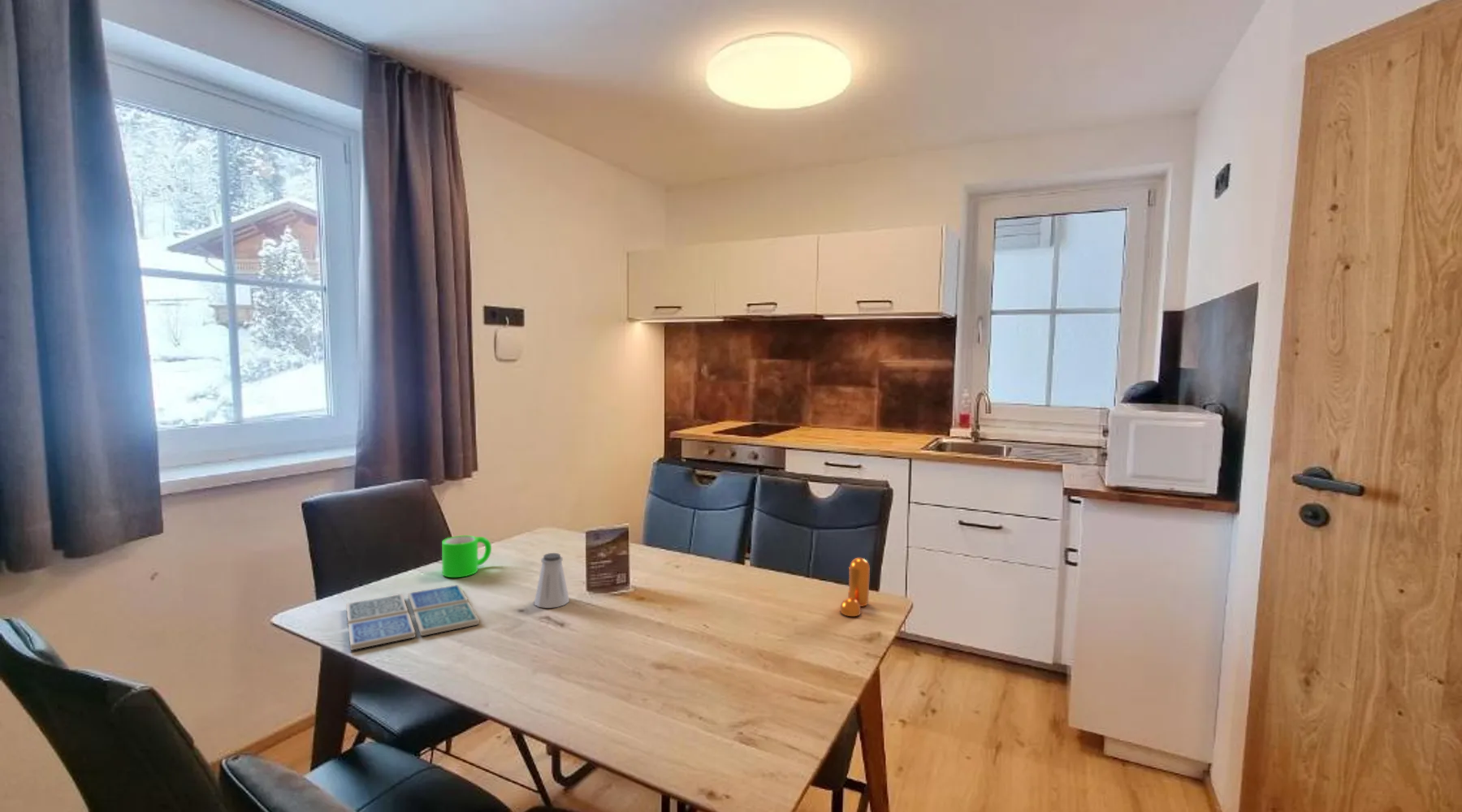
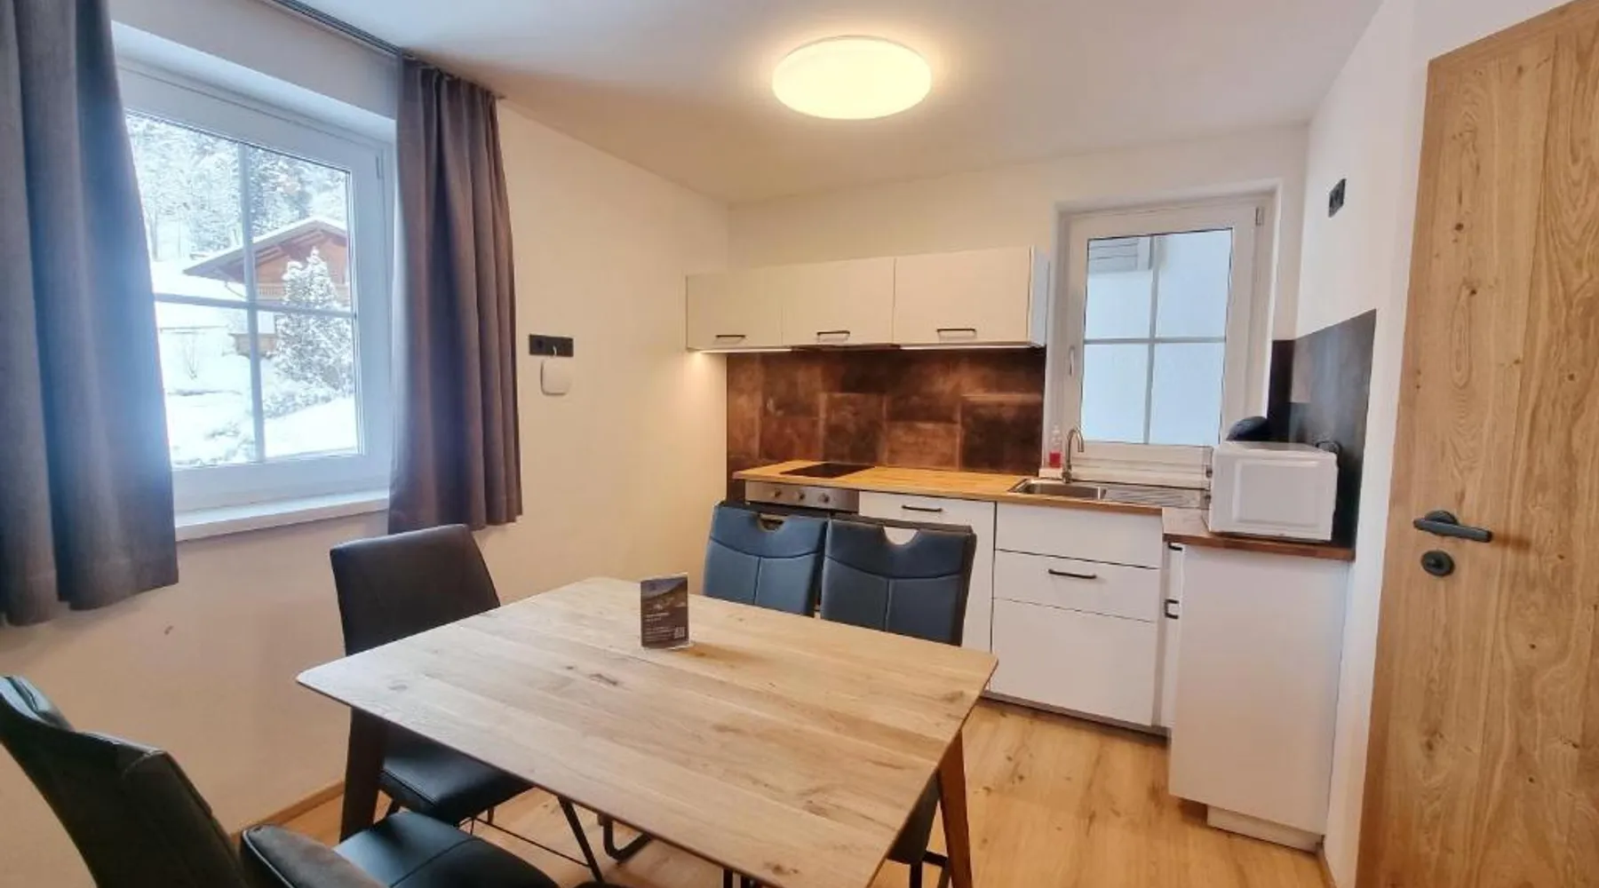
- saltshaker [534,552,570,609]
- mug [441,534,492,578]
- pepper shaker [839,557,871,617]
- drink coaster [345,584,480,651]
